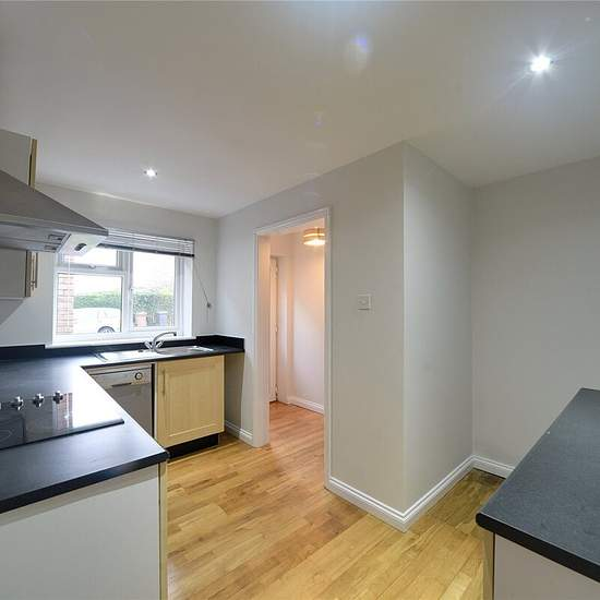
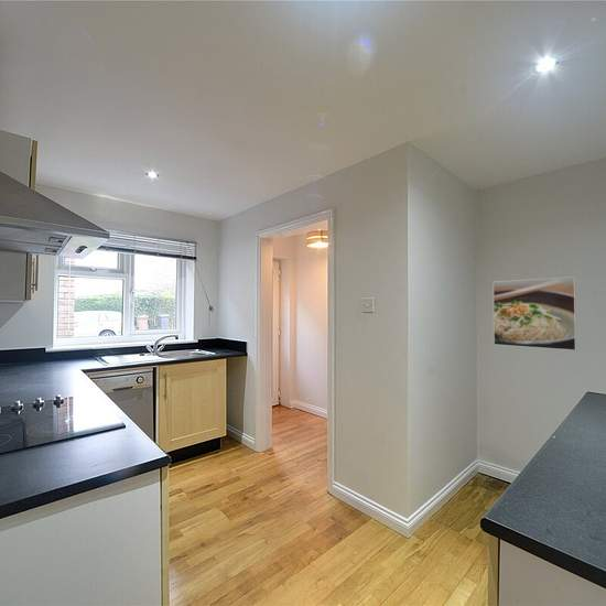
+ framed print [493,275,577,351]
